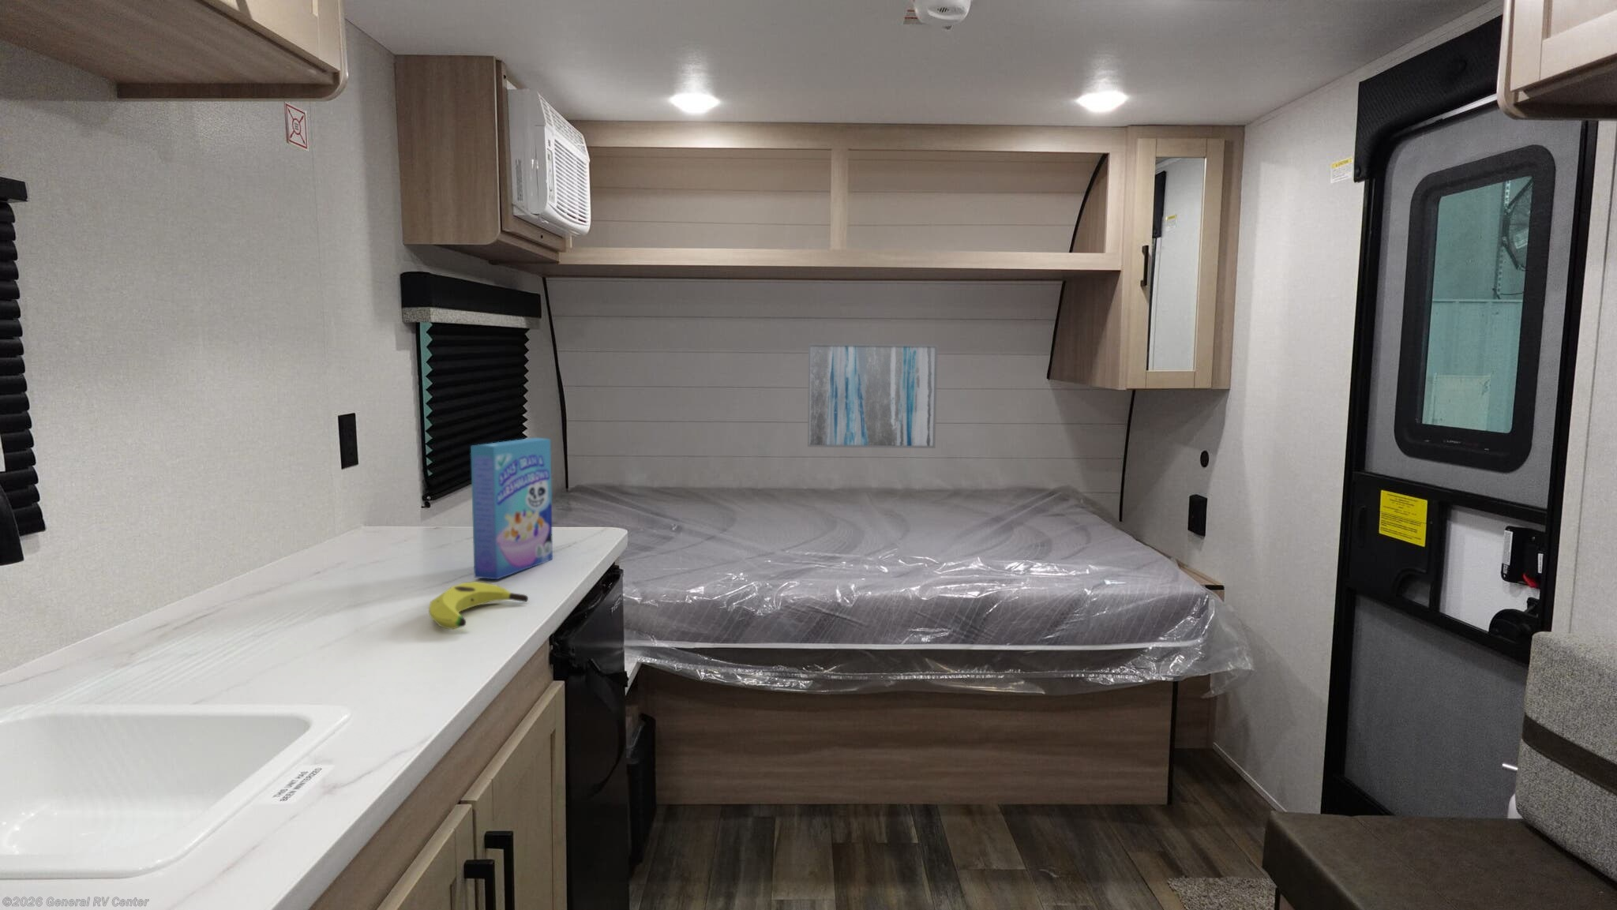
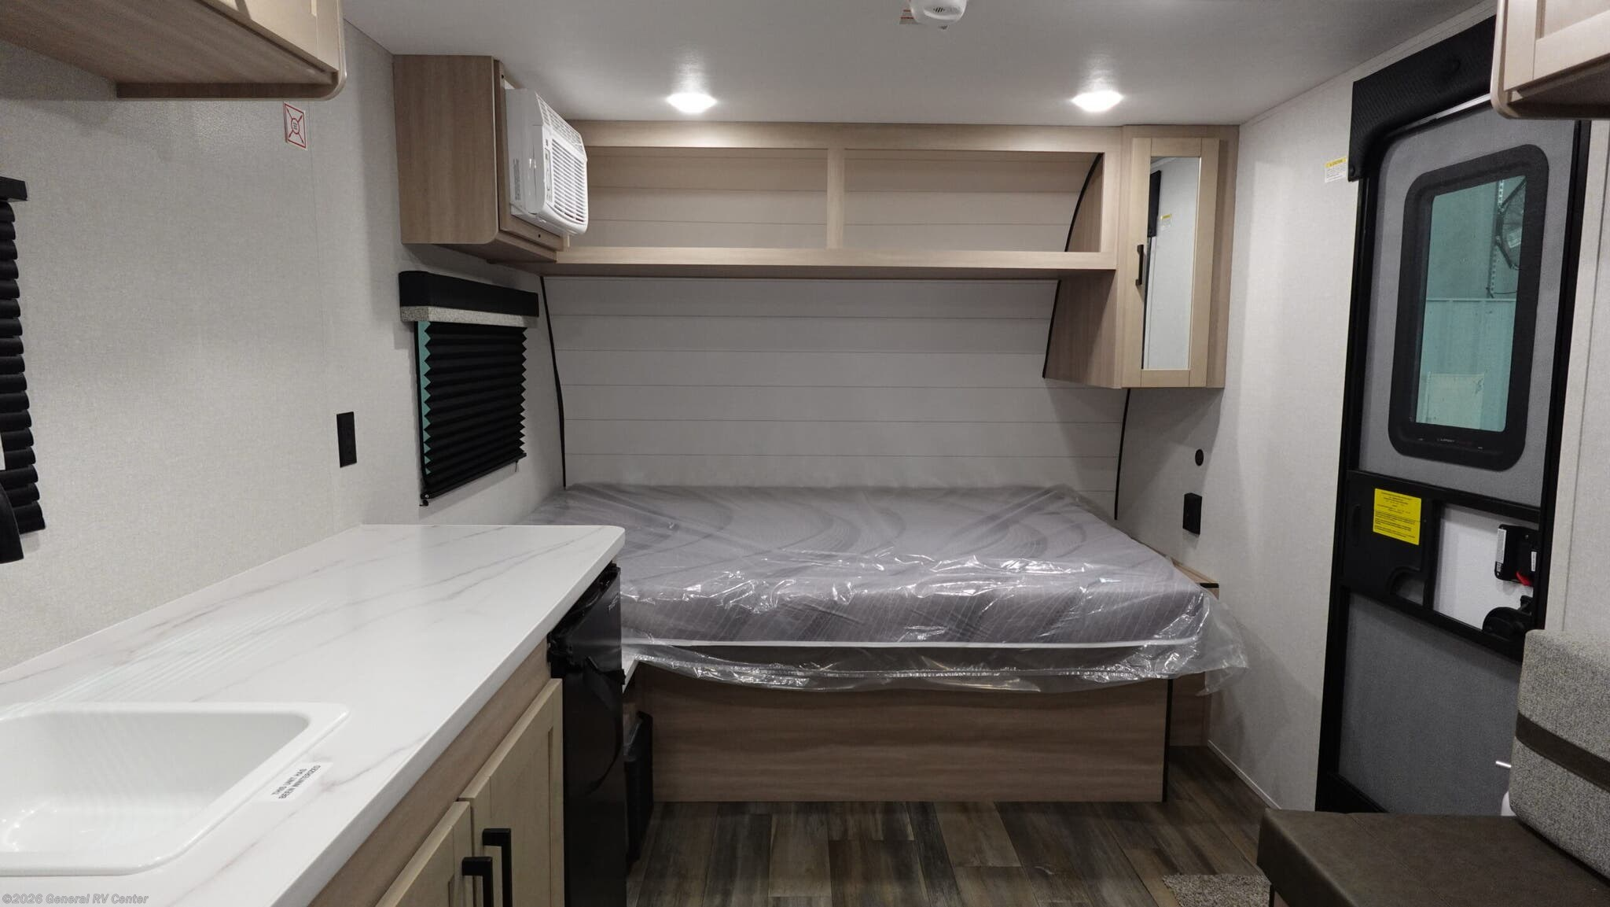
- cereal box [470,437,553,580]
- wall art [807,343,938,449]
- banana [428,580,529,630]
